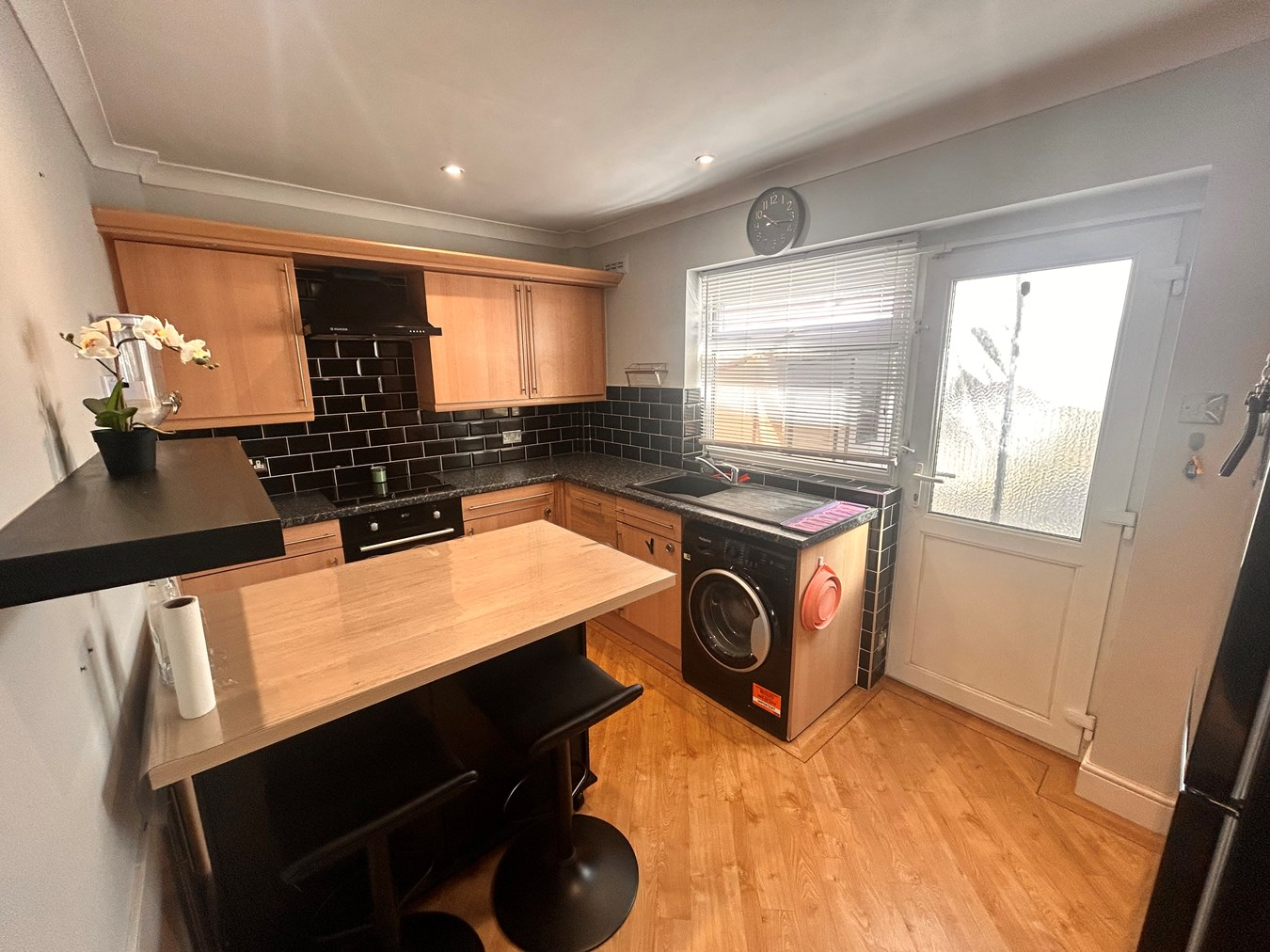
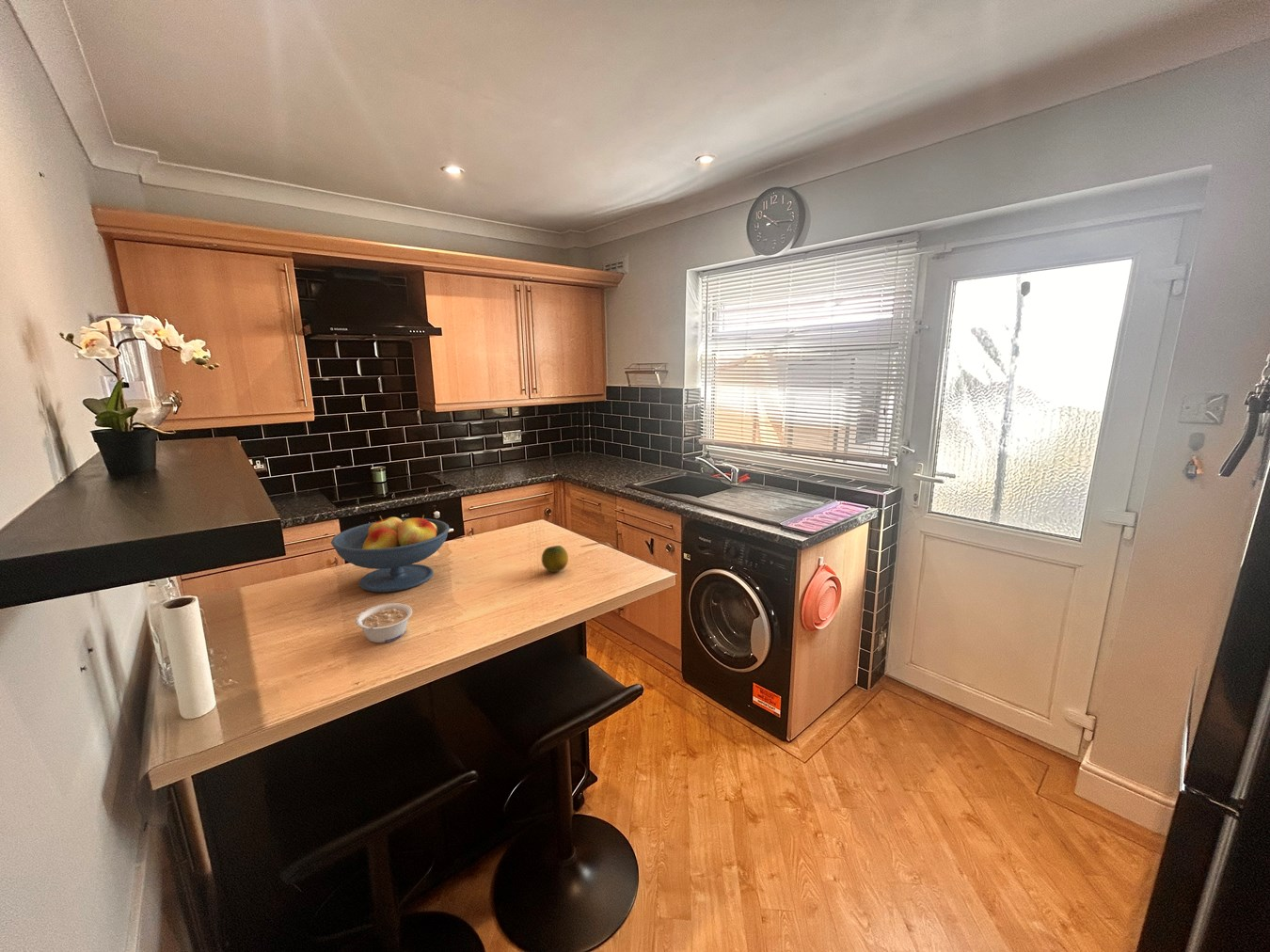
+ legume [355,602,413,643]
+ fruit [541,545,569,573]
+ fruit bowl [330,515,451,594]
